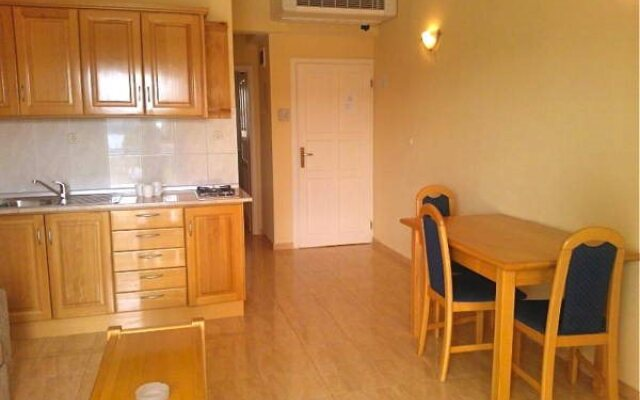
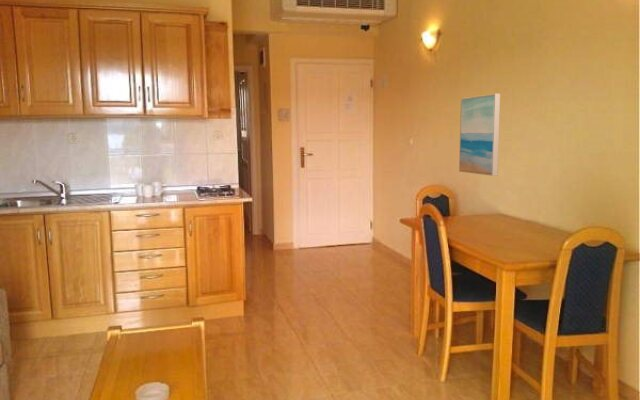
+ wall art [458,93,501,177]
